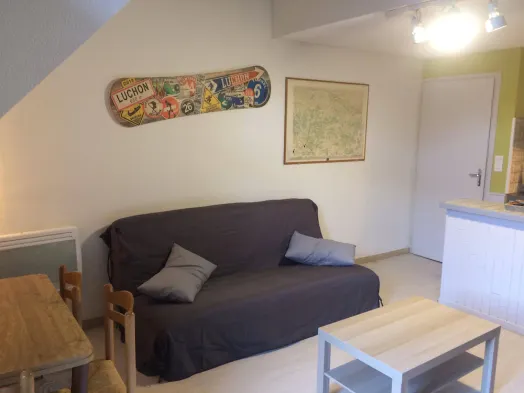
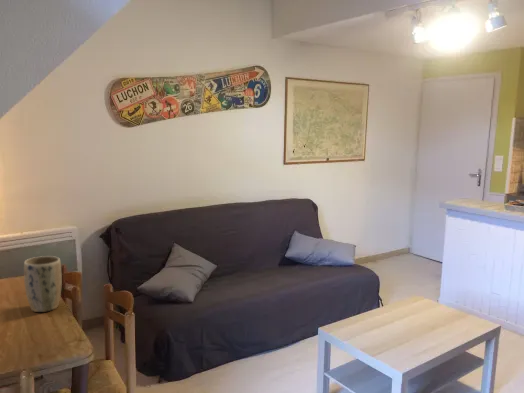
+ plant pot [23,255,63,313]
